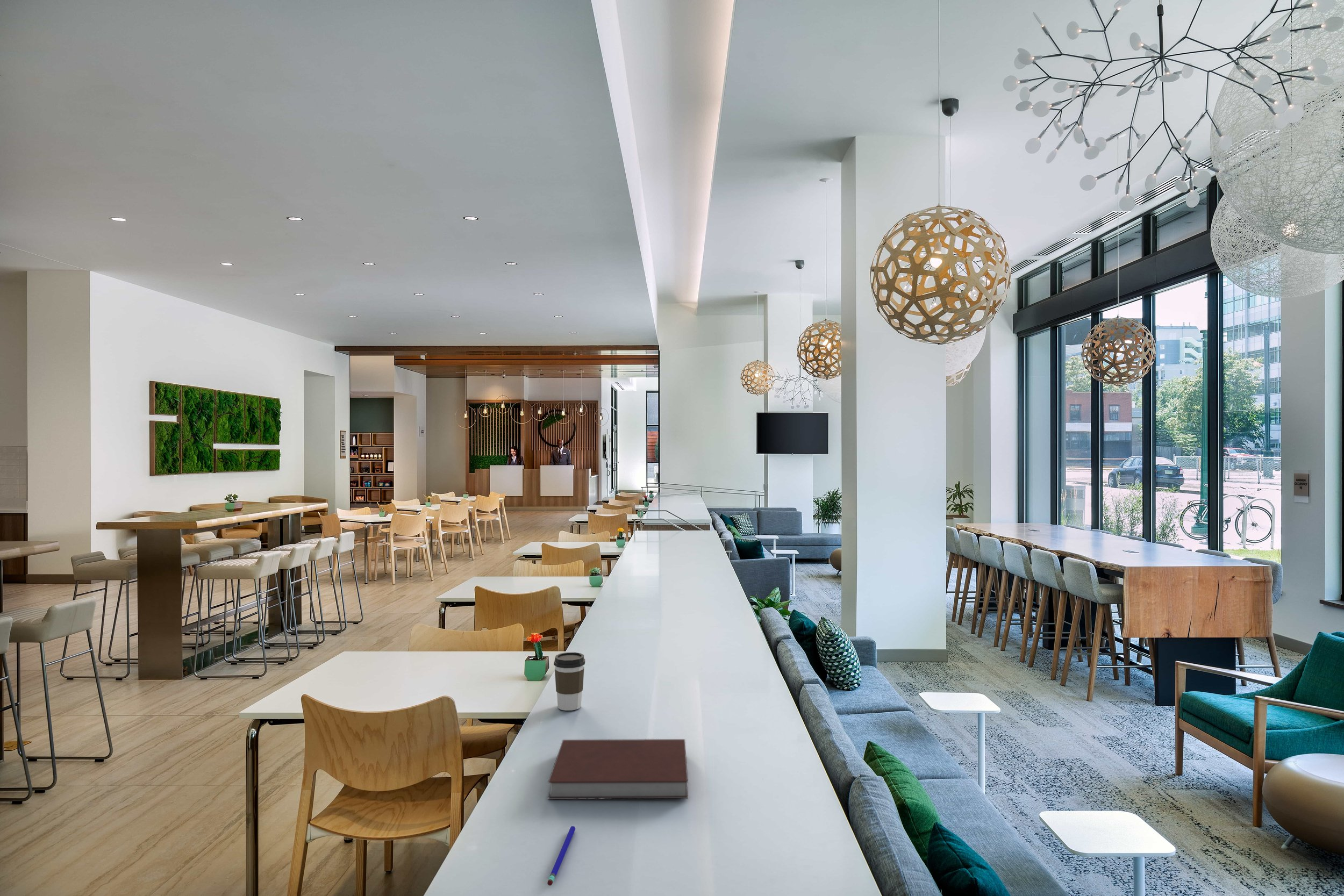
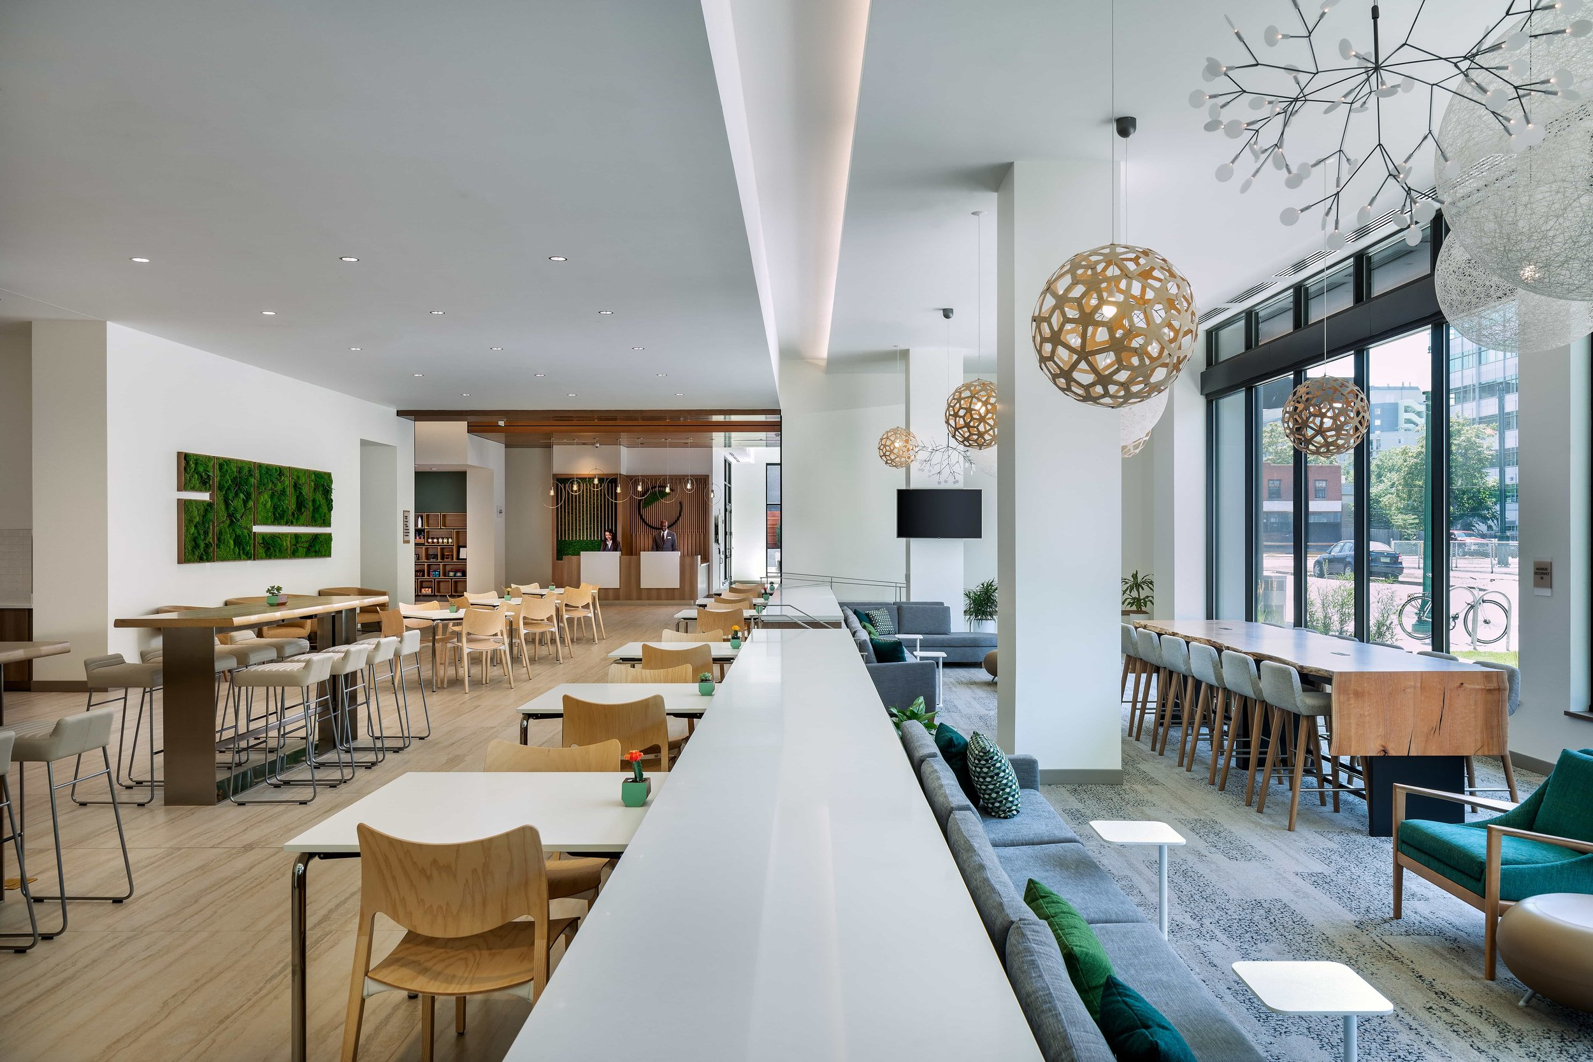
- coffee cup [553,652,586,711]
- pen [547,826,576,886]
- notebook [547,739,689,800]
